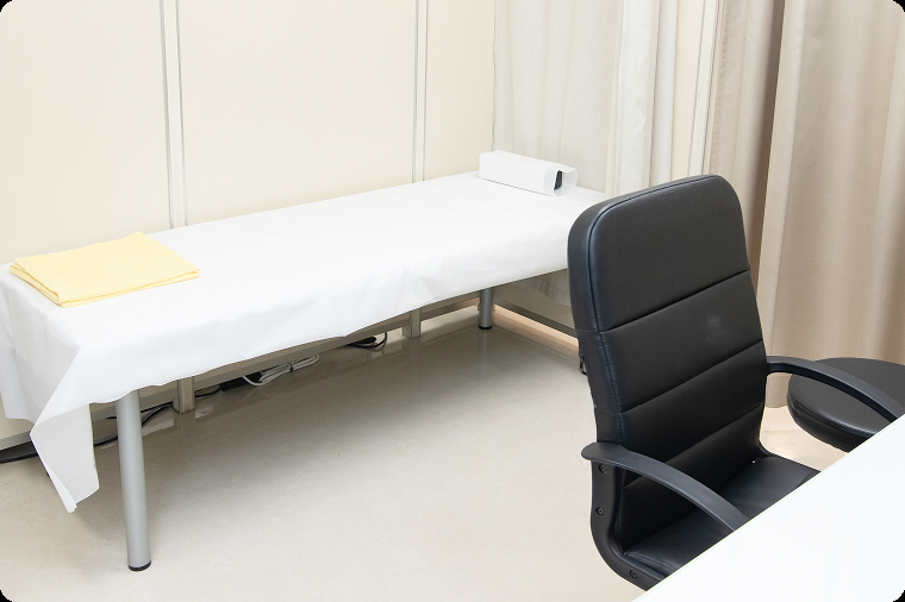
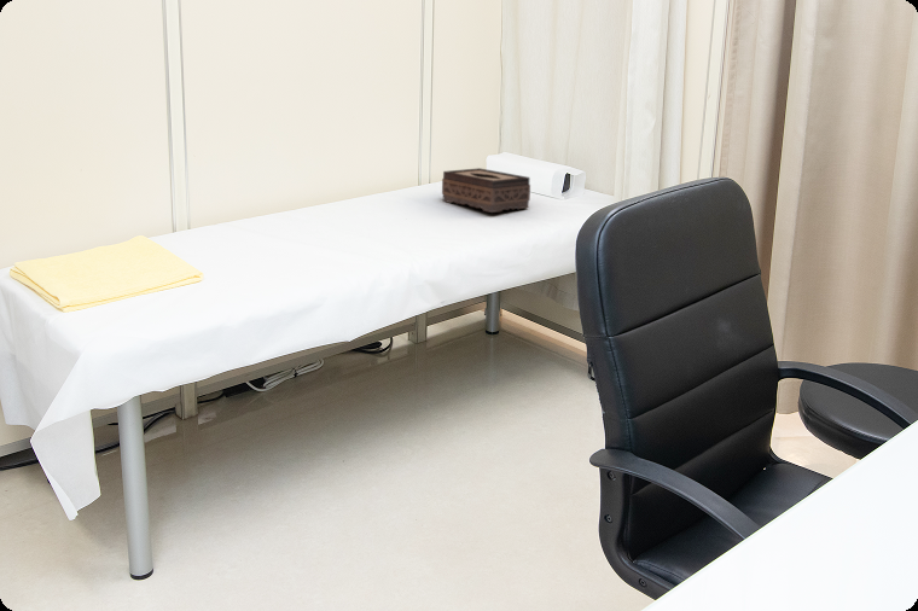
+ tissue box [441,167,531,214]
